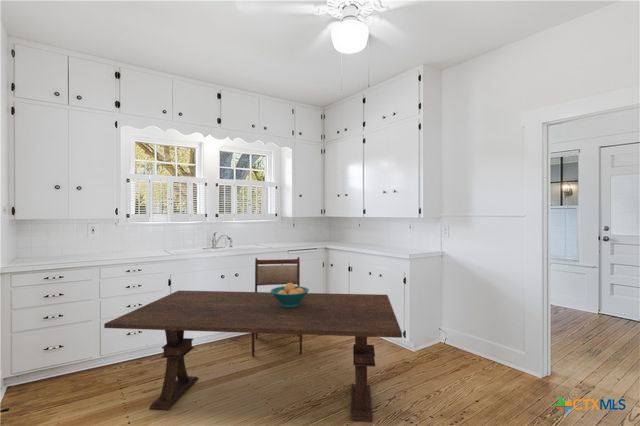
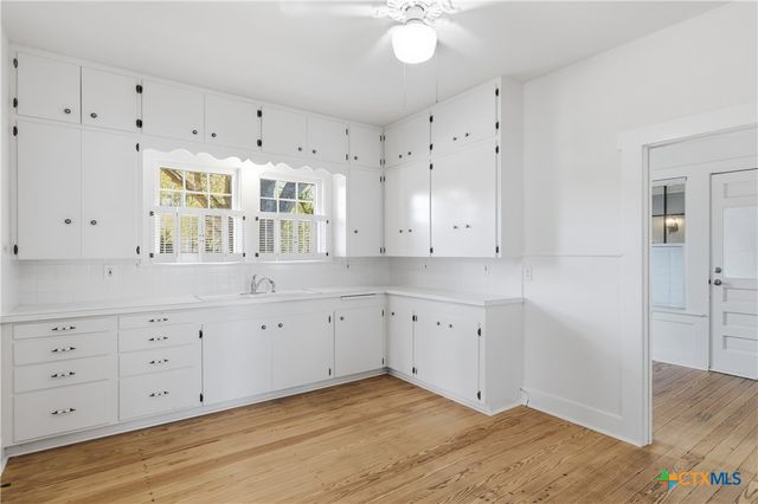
- fruit bowl [270,283,310,307]
- dining chair [251,256,303,358]
- dining table [103,290,403,423]
